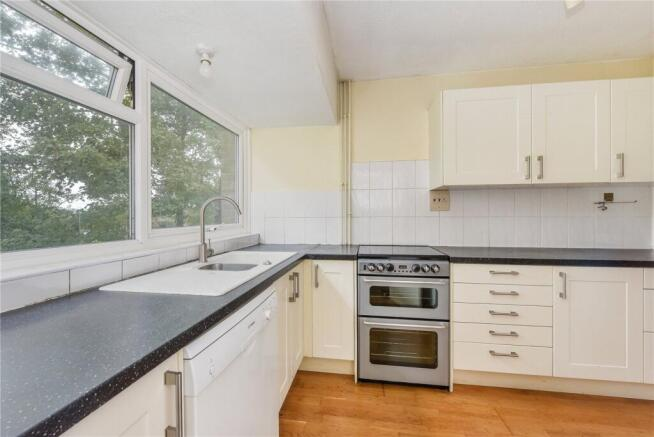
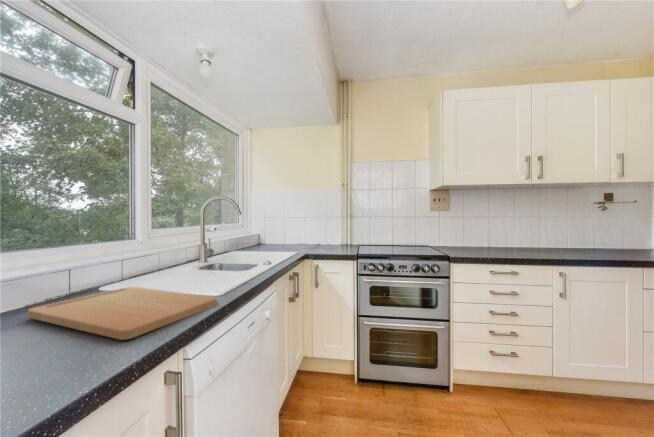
+ cutting board [27,286,218,341]
